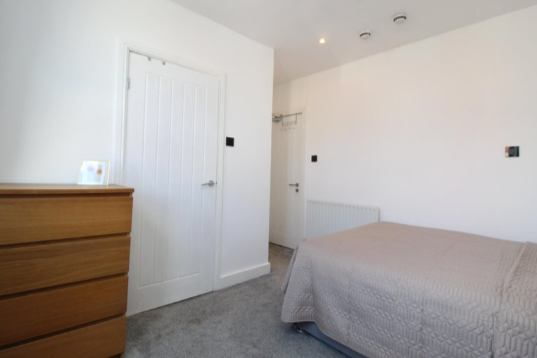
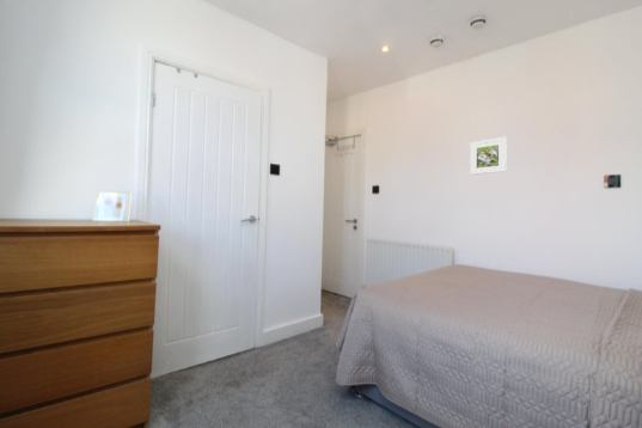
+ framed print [469,136,508,176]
